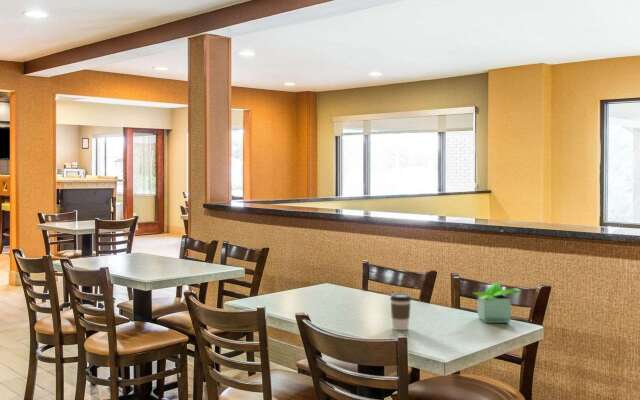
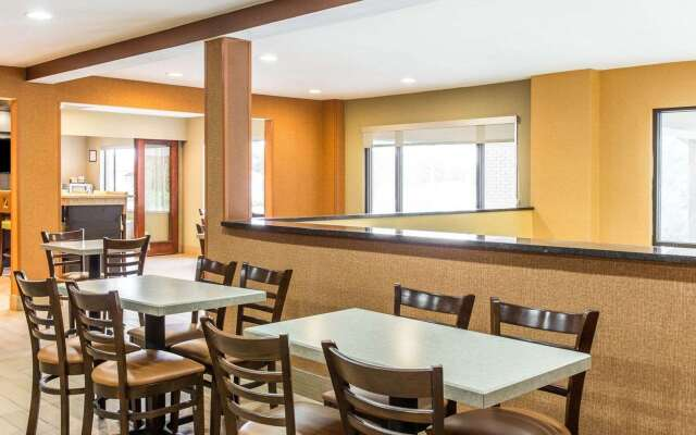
- coffee cup [389,292,412,331]
- potted plant [472,282,522,324]
